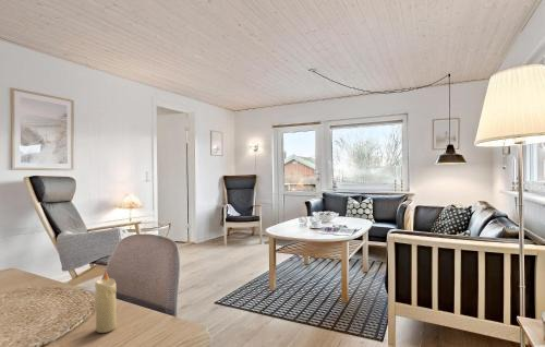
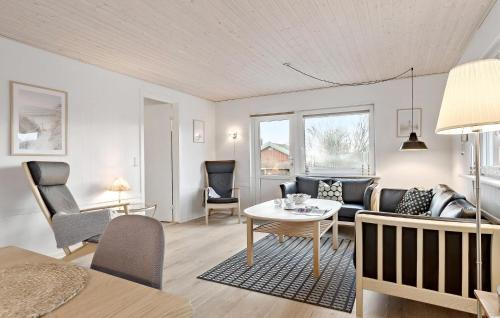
- candle [94,270,118,334]
